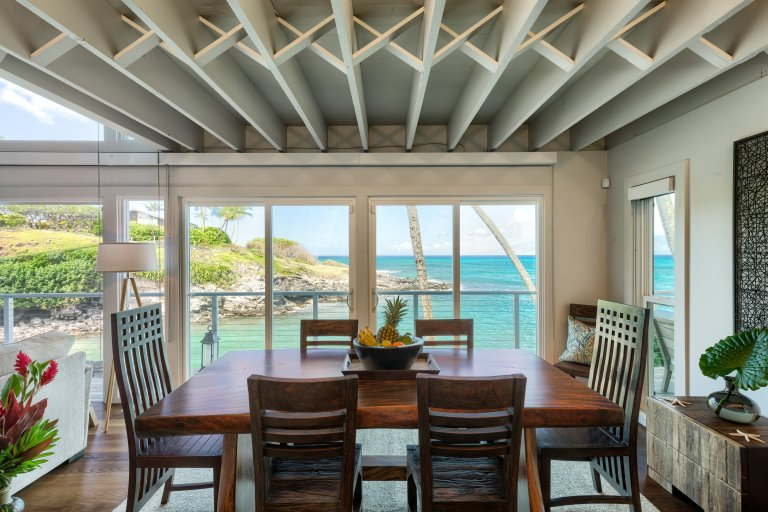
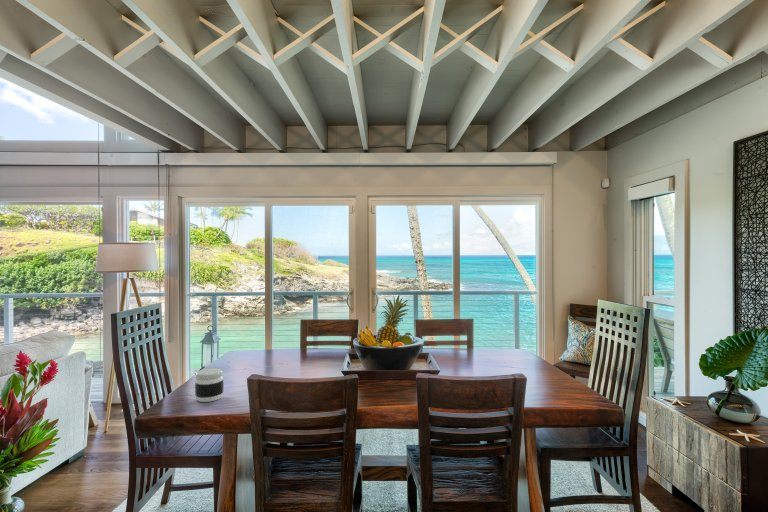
+ jar [194,367,225,403]
